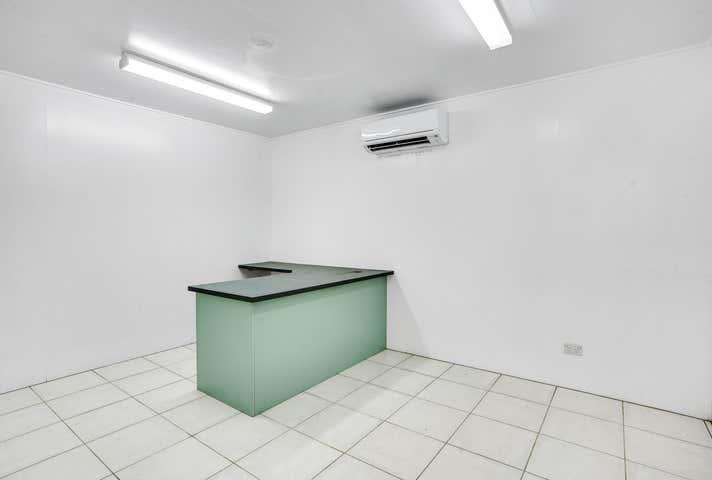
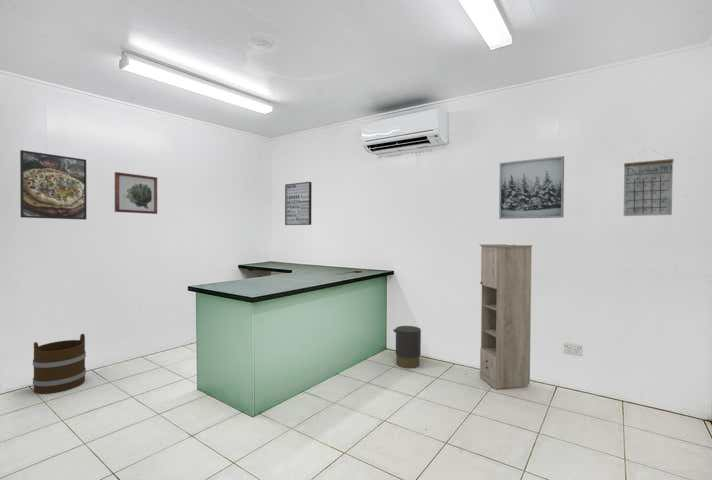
+ wall art [114,171,158,215]
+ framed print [19,149,87,221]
+ calendar [623,150,674,217]
+ bucket [32,333,87,395]
+ storage cabinet [478,243,534,390]
+ wall art [498,155,565,220]
+ wall art [284,181,313,226]
+ trash can [392,325,422,369]
